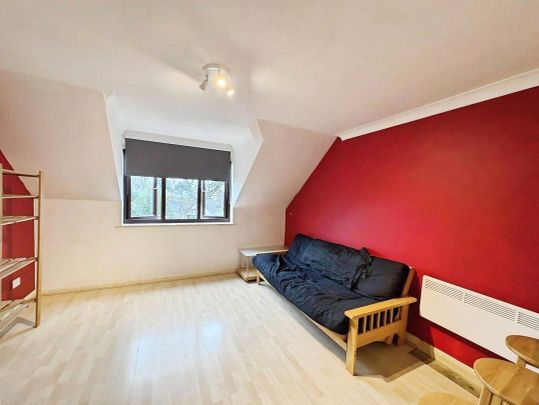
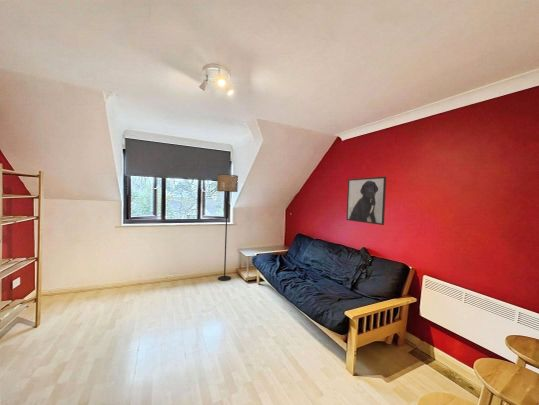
+ floor lamp [216,173,239,282]
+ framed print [345,176,387,226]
